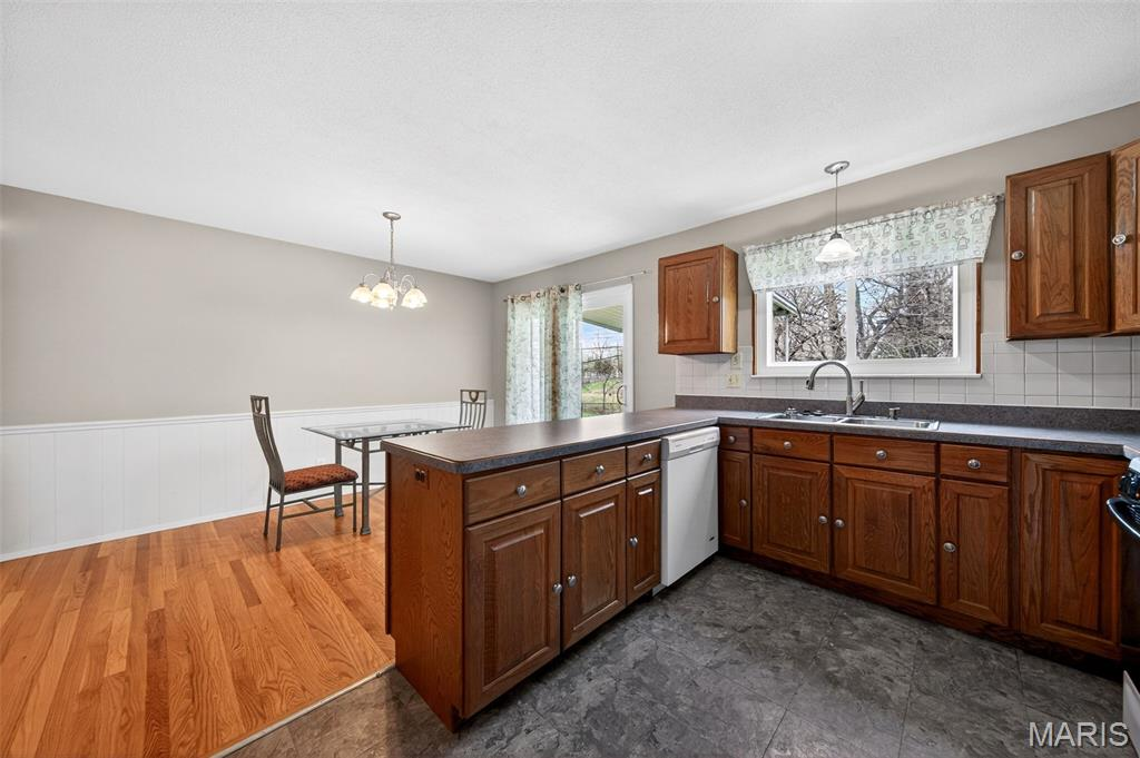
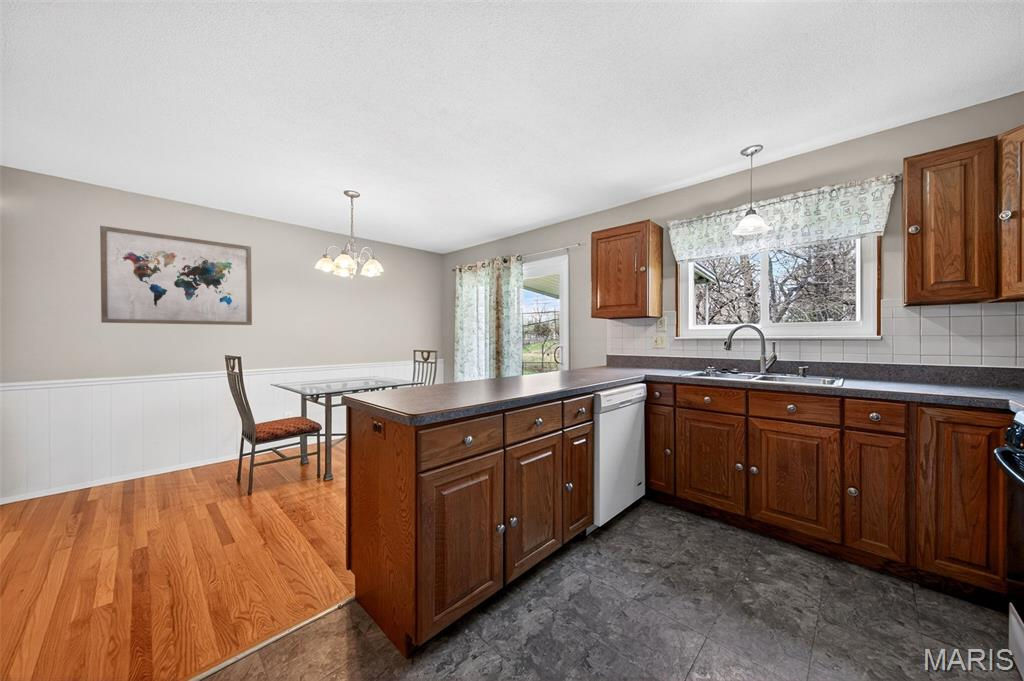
+ wall art [99,225,253,326]
